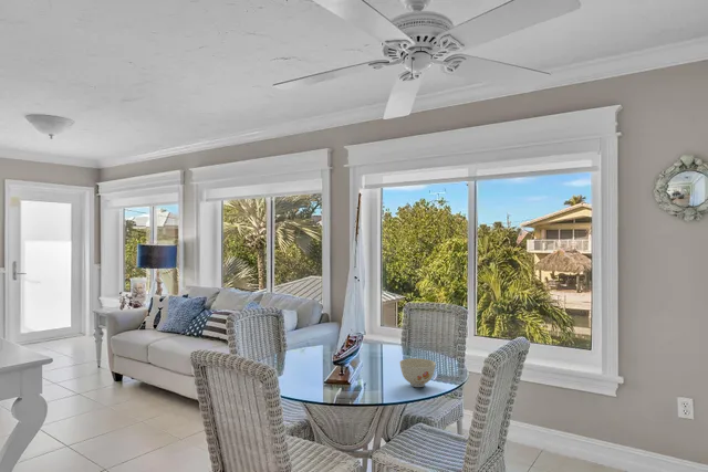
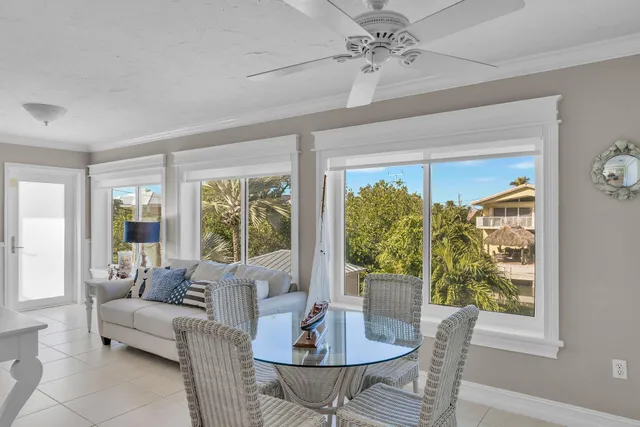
- bowl [398,357,437,388]
